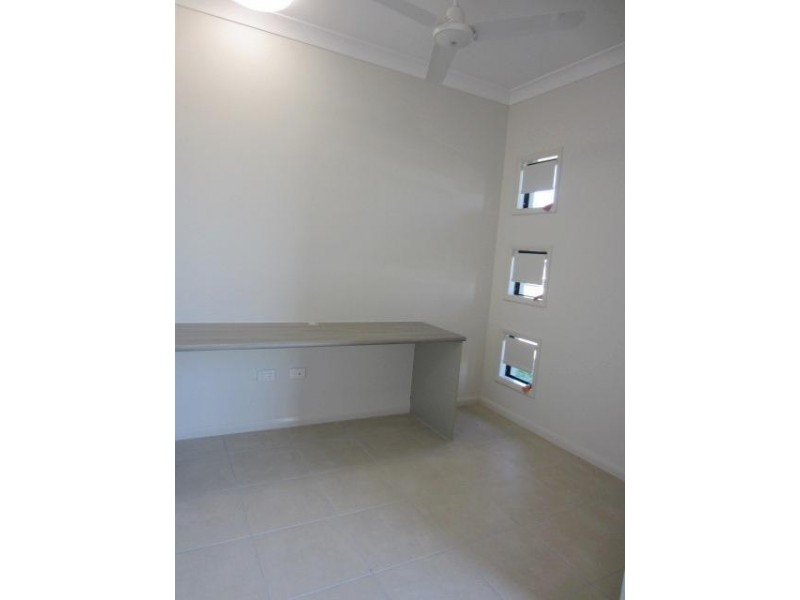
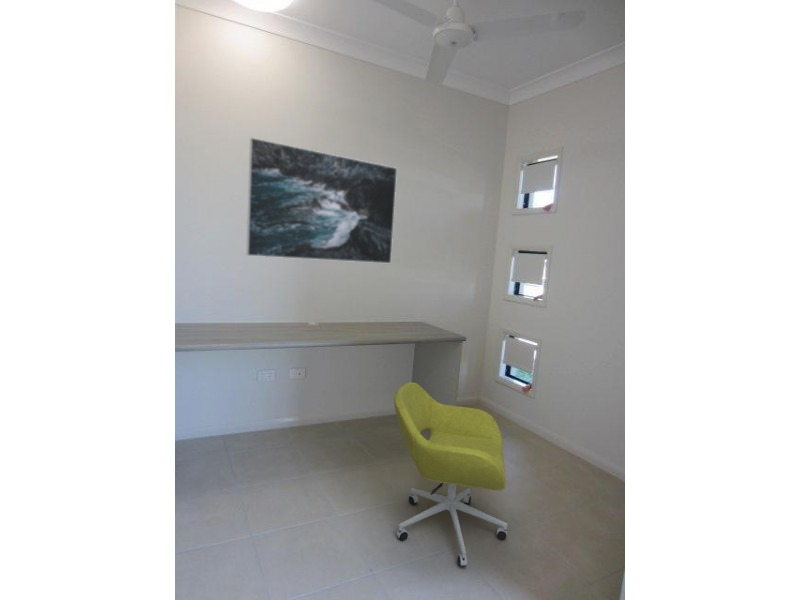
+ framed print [246,137,398,264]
+ office chair [393,382,508,567]
